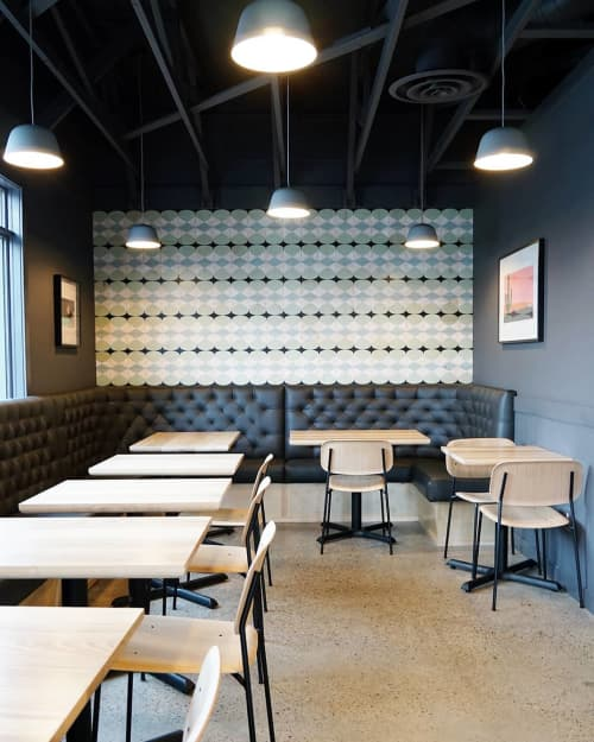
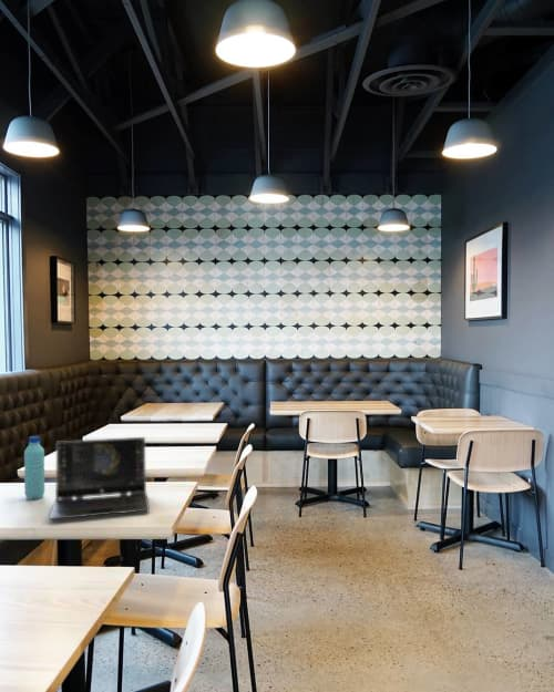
+ laptop [48,436,151,520]
+ water bottle [23,435,45,500]
